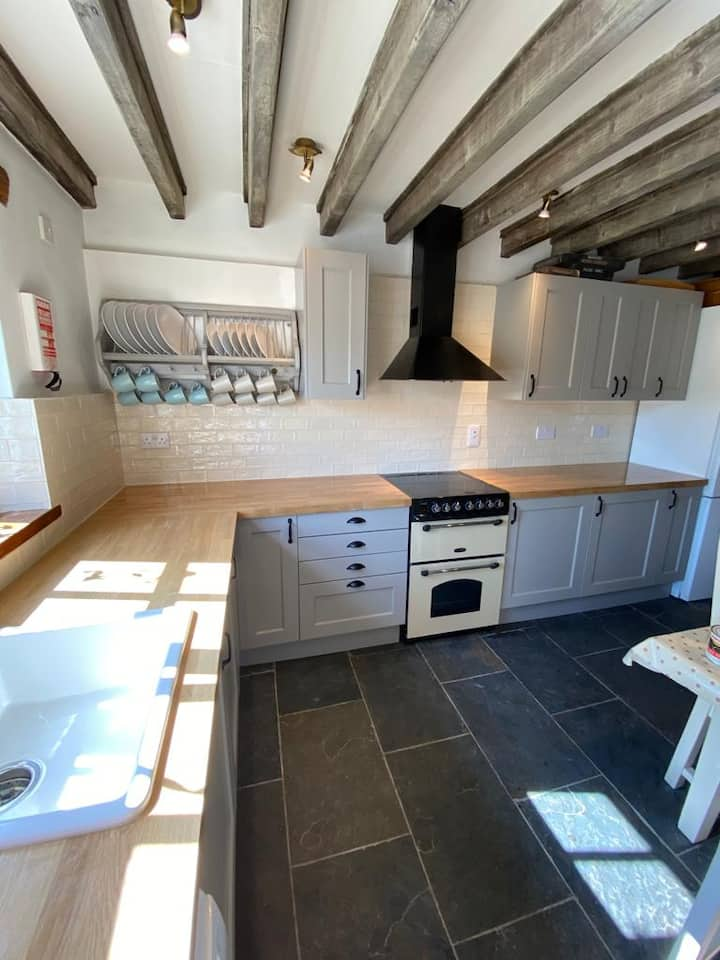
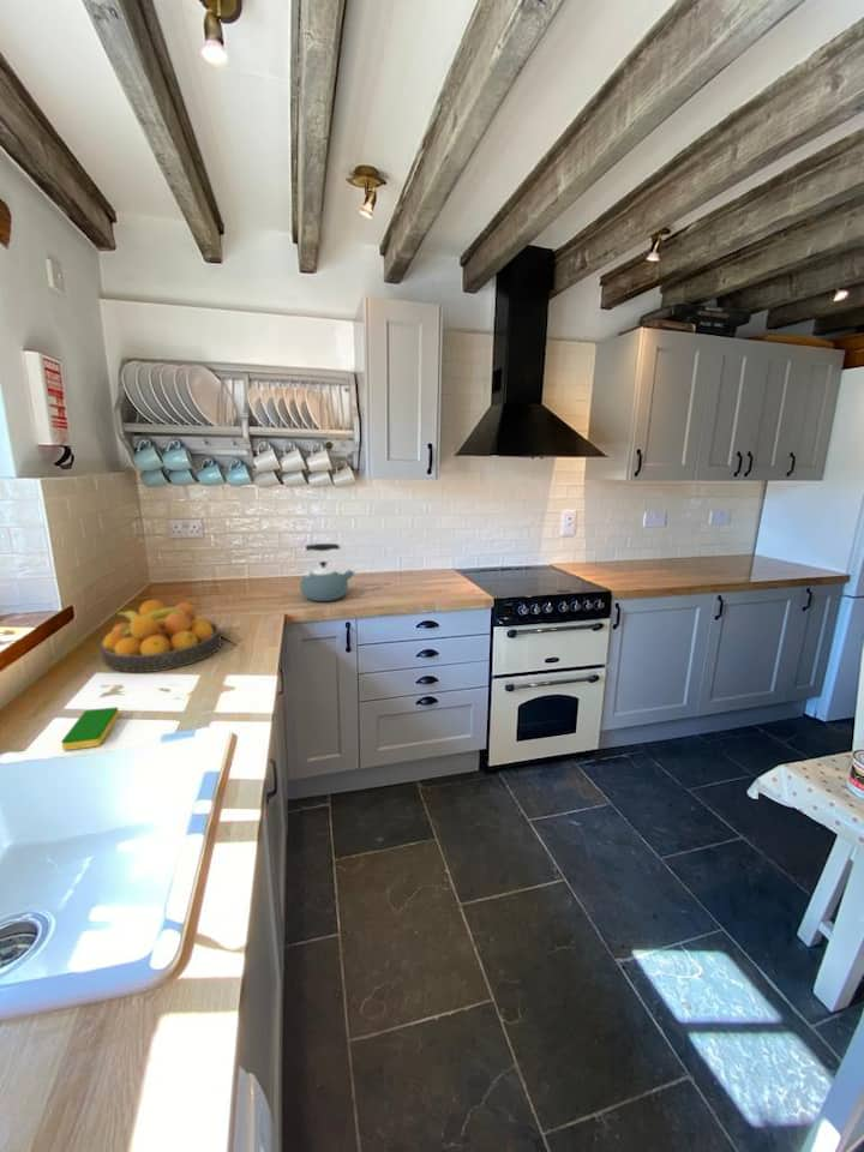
+ kettle [299,542,358,602]
+ dish sponge [60,706,120,751]
+ fruit bowl [100,599,223,673]
